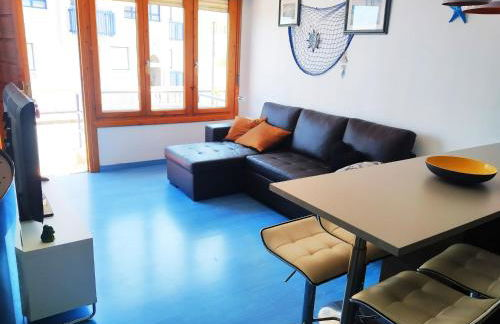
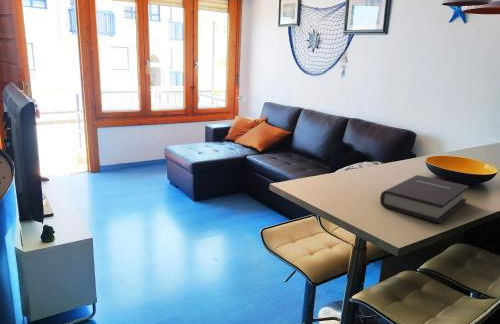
+ book [379,174,470,224]
